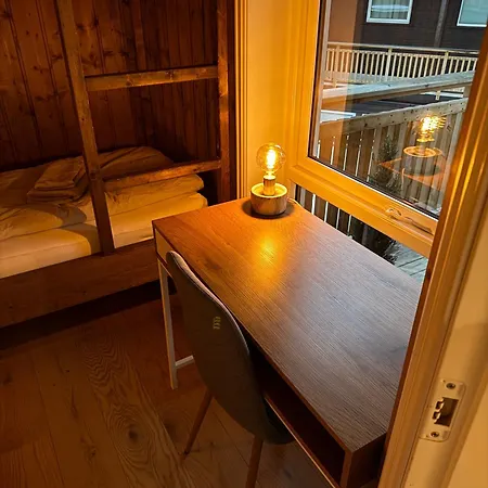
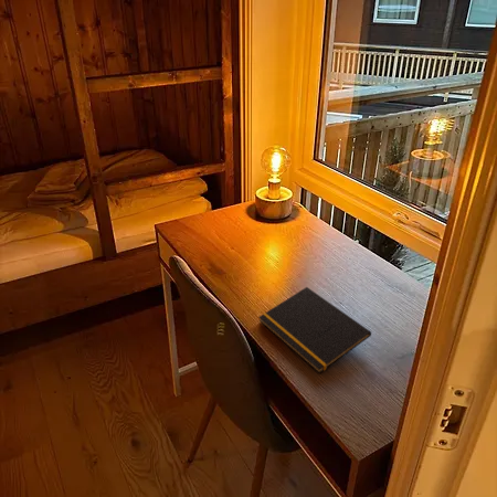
+ notepad [257,286,372,374]
